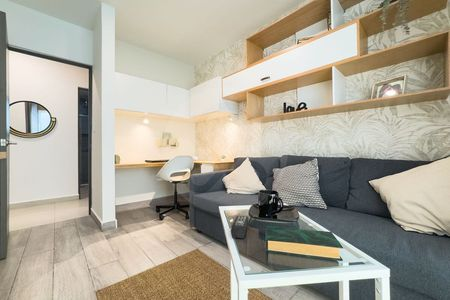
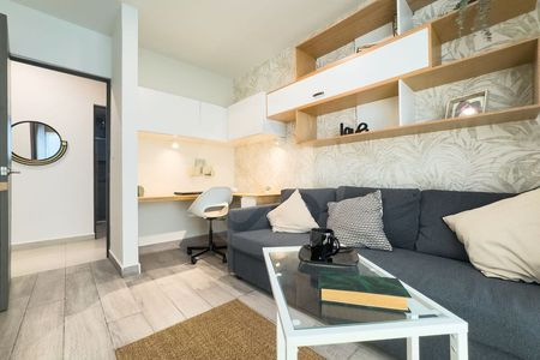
- remote control [230,215,249,239]
